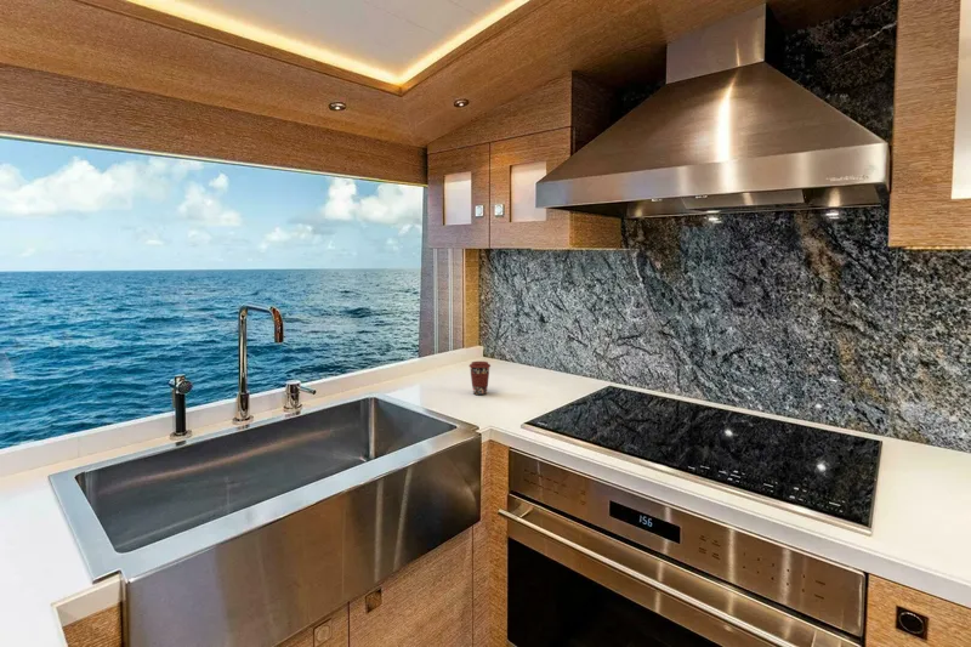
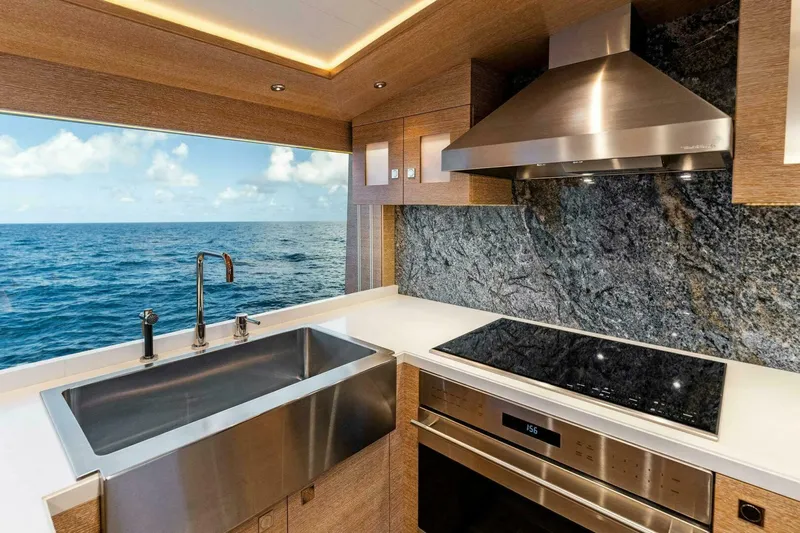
- coffee cup [469,361,492,396]
